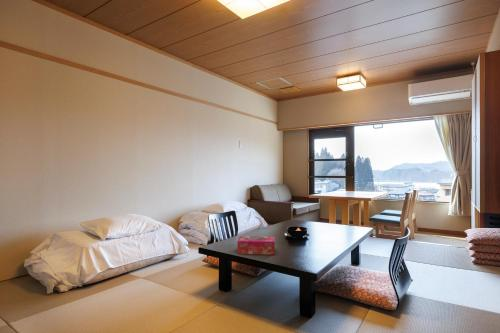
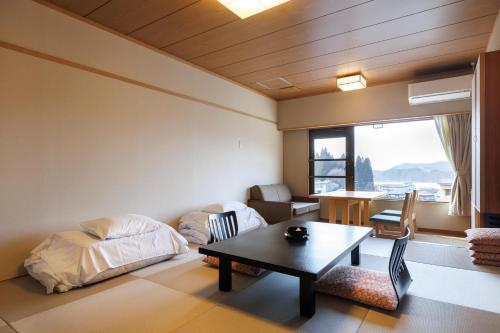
- tissue box [236,235,276,256]
